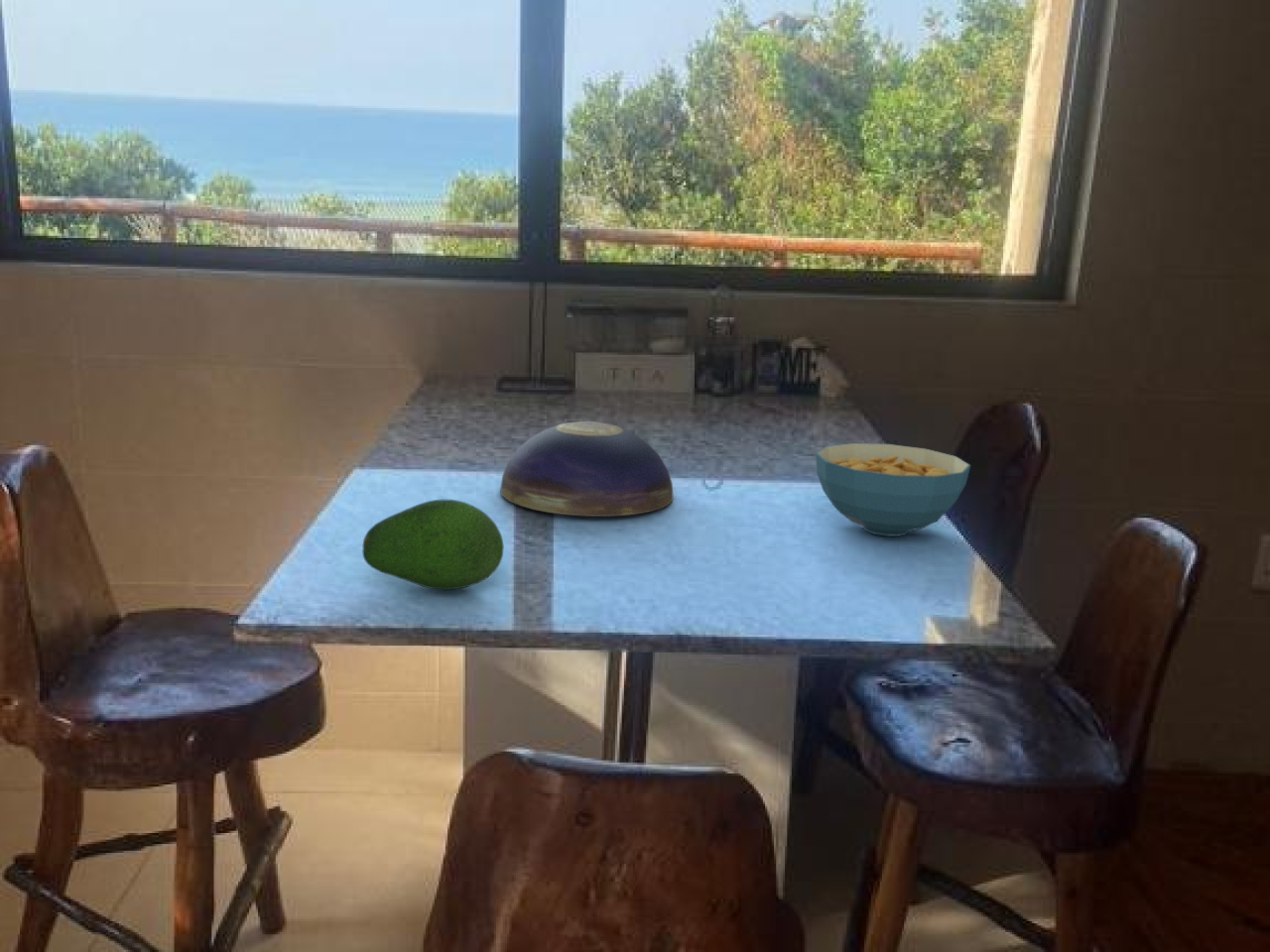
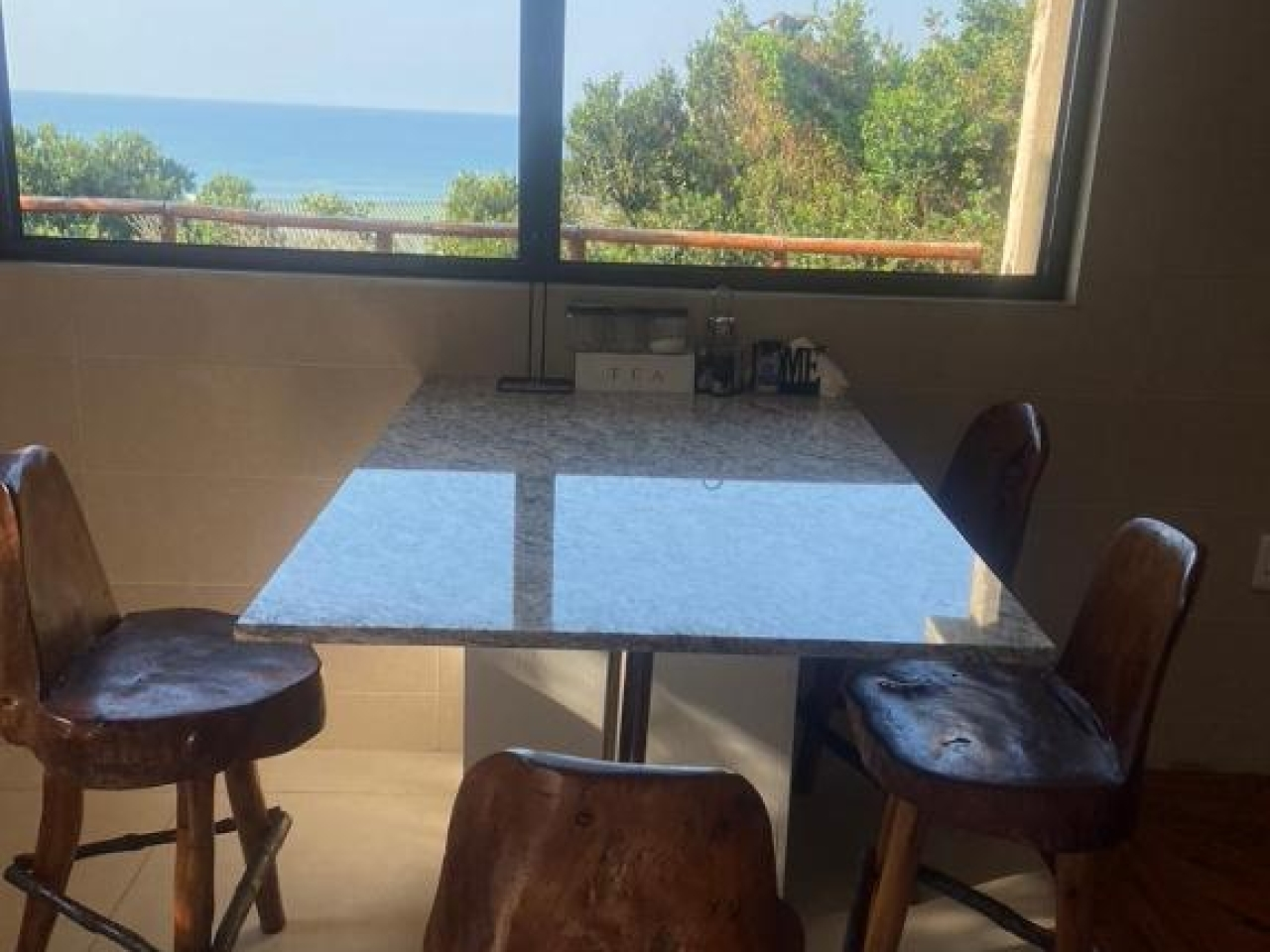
- decorative bowl [499,420,674,518]
- cereal bowl [815,442,971,537]
- fruit [361,499,505,591]
